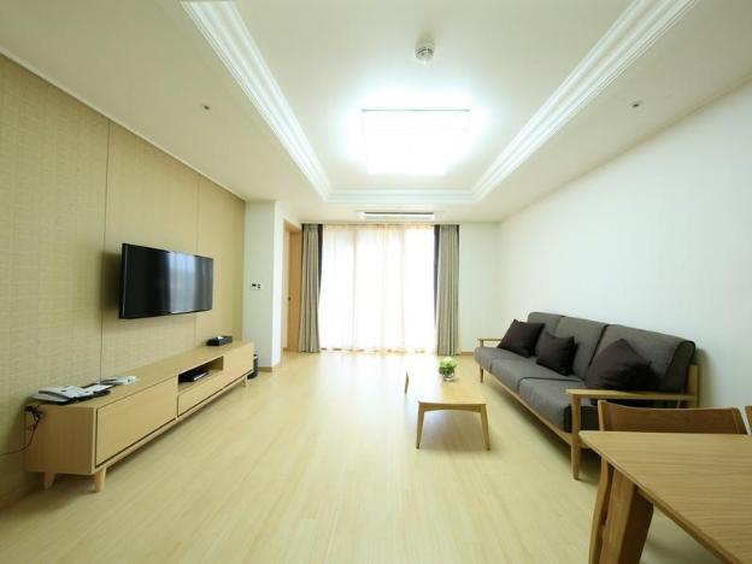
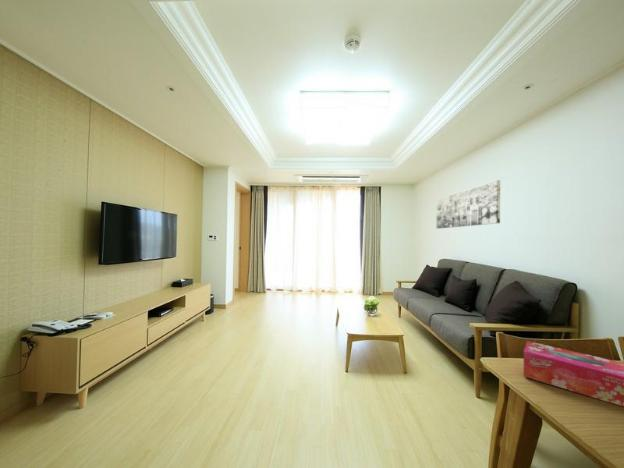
+ tissue box [523,340,624,408]
+ wall art [435,179,501,230]
